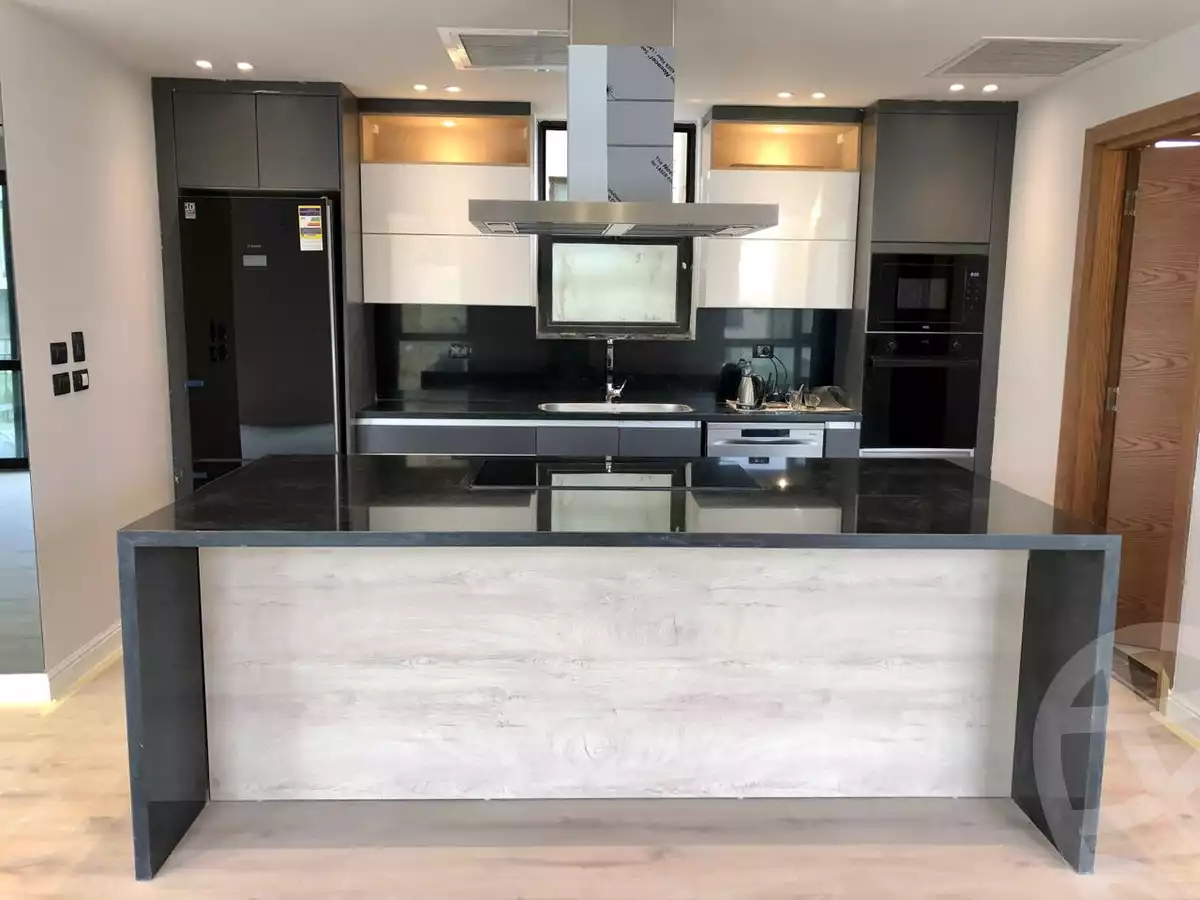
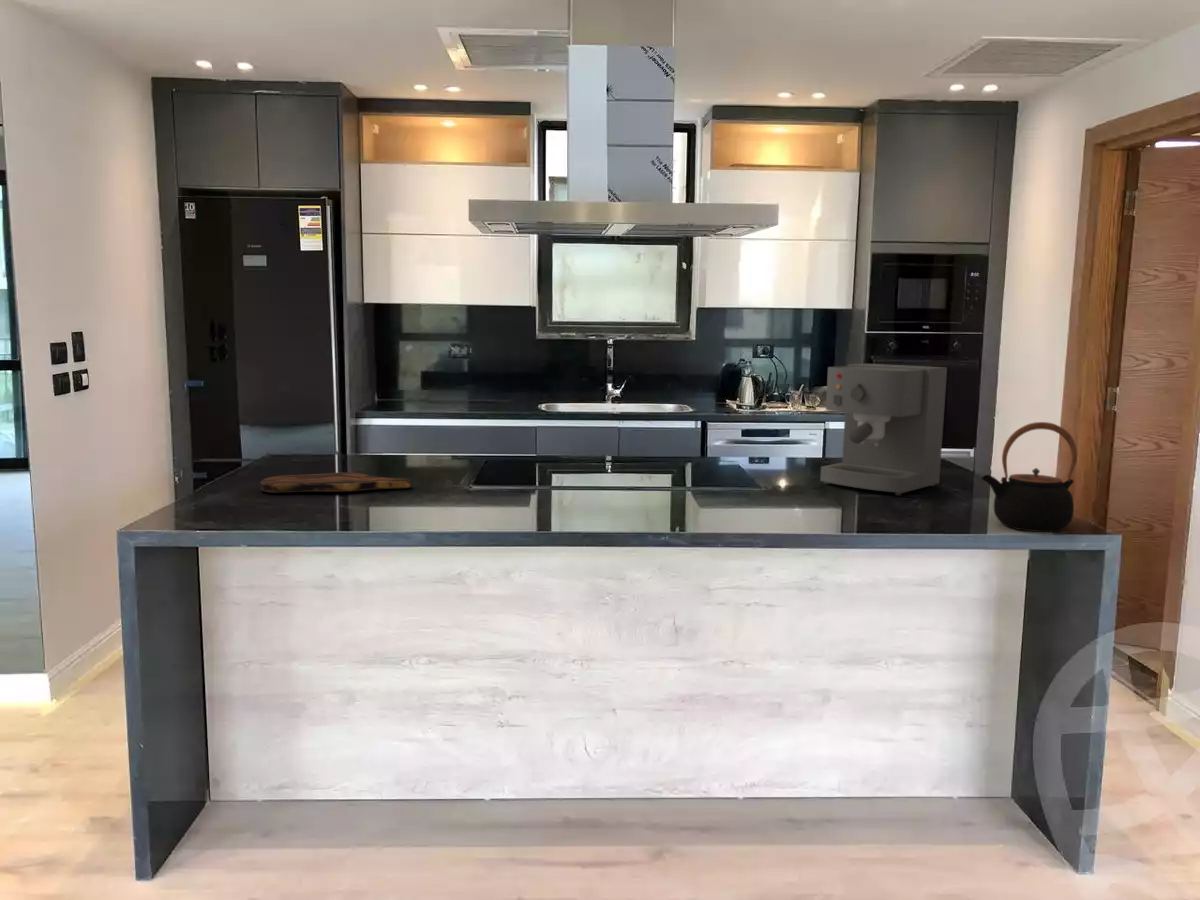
+ coffee maker [819,363,948,496]
+ teapot [981,421,1078,533]
+ cutting board [259,472,412,494]
